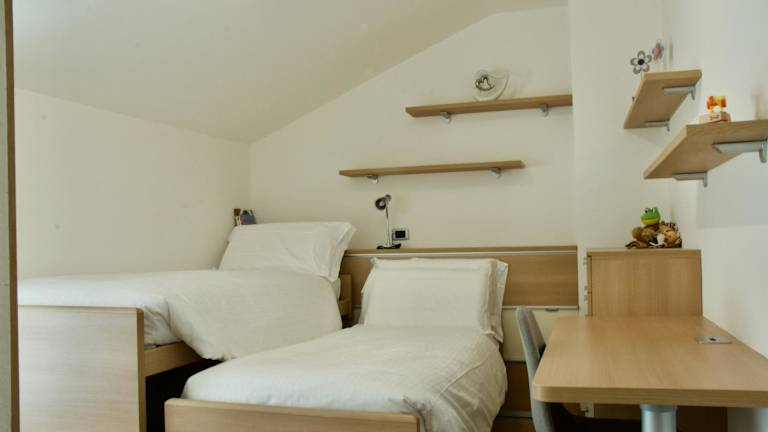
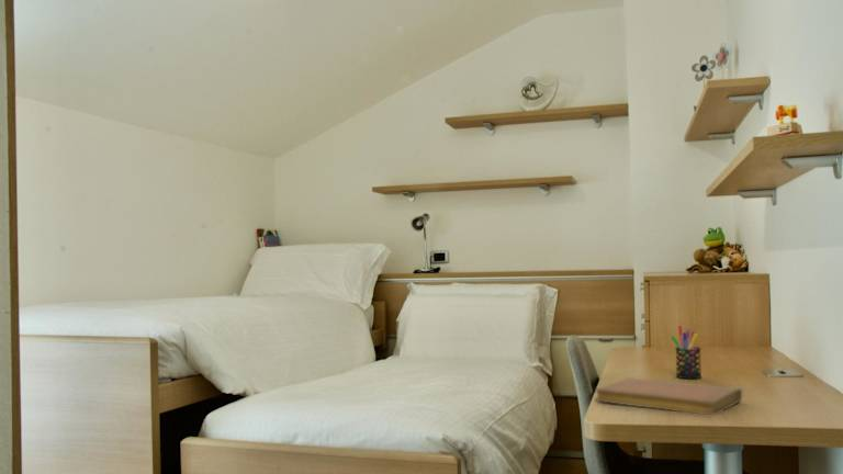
+ pen holder [670,325,702,380]
+ notebook [595,377,743,416]
